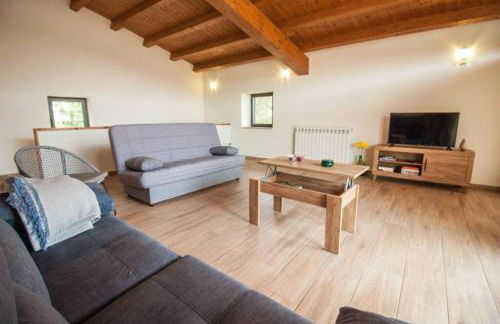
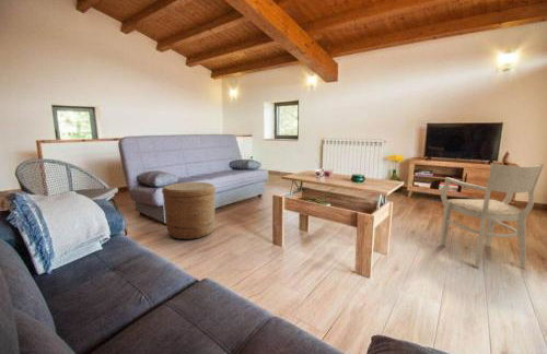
+ armchair [439,162,545,270]
+ basket [161,181,217,241]
